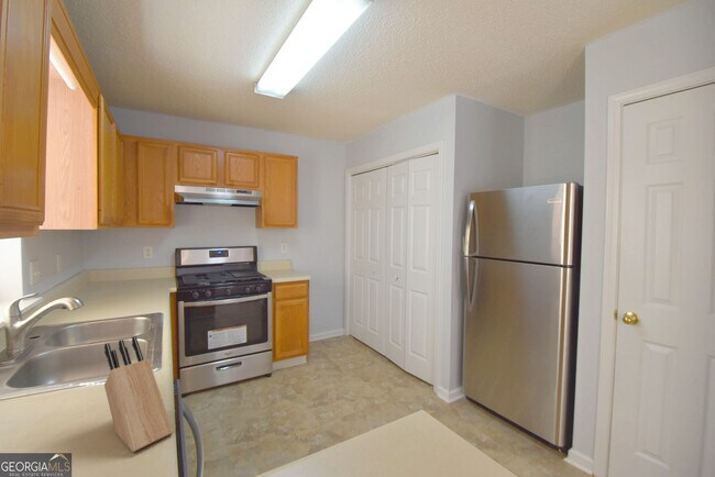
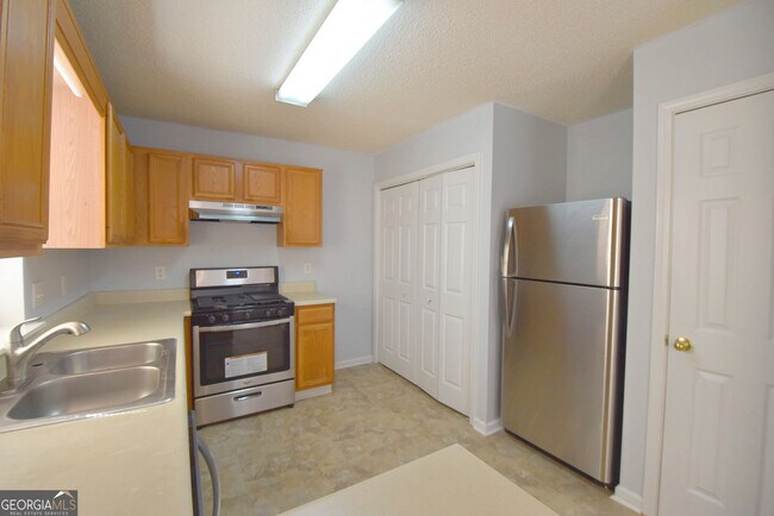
- knife block [103,335,174,453]
